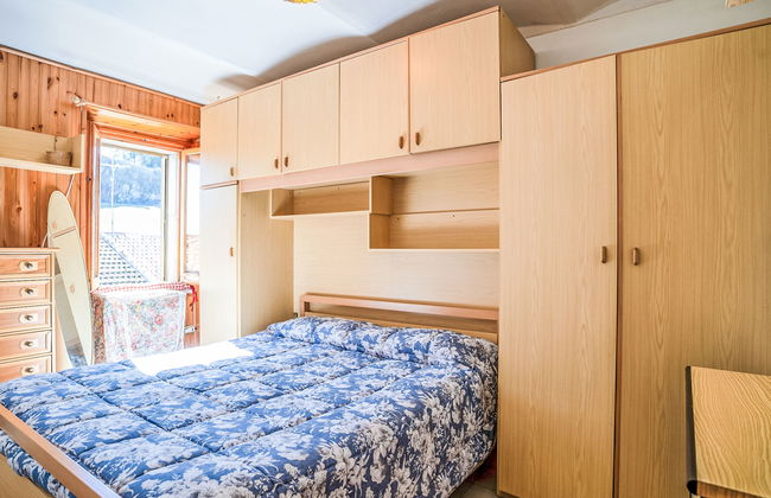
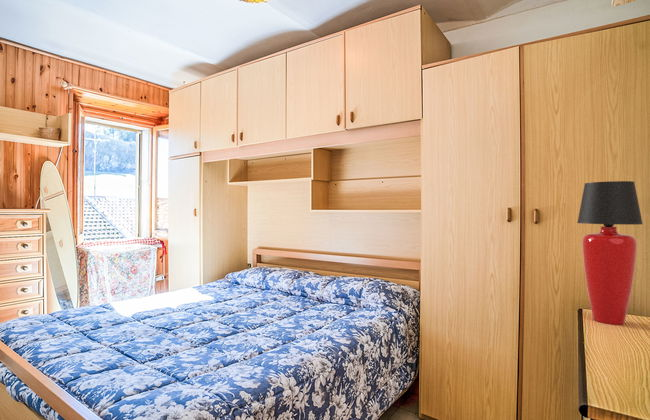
+ table lamp [576,180,644,326]
